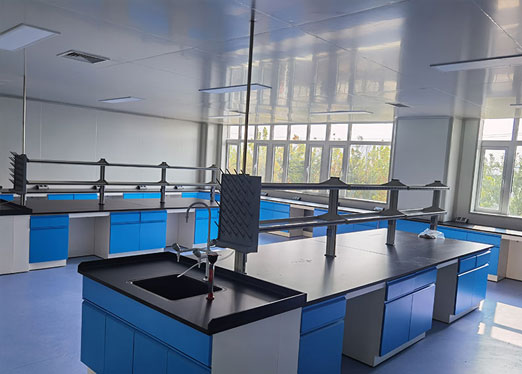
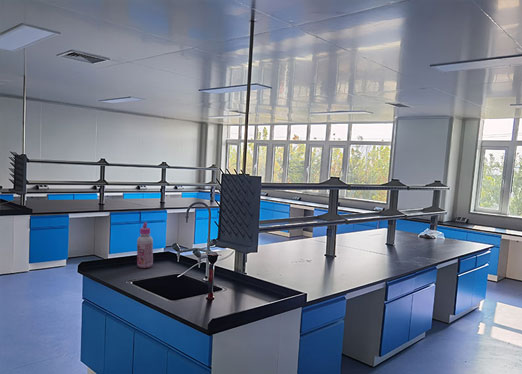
+ glue bottle [136,221,154,269]
